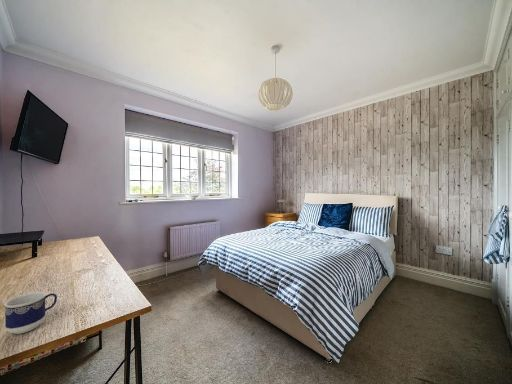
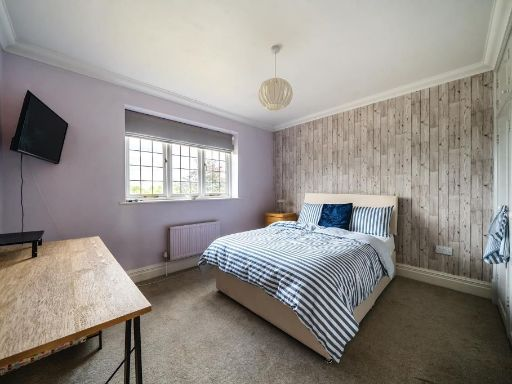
- cup [3,291,58,335]
